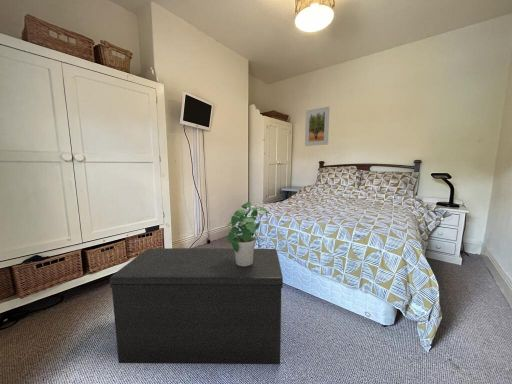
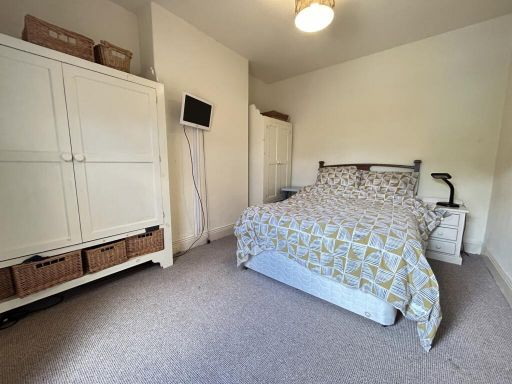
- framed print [304,106,330,147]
- bench [109,247,284,365]
- potted plant [225,201,268,266]
